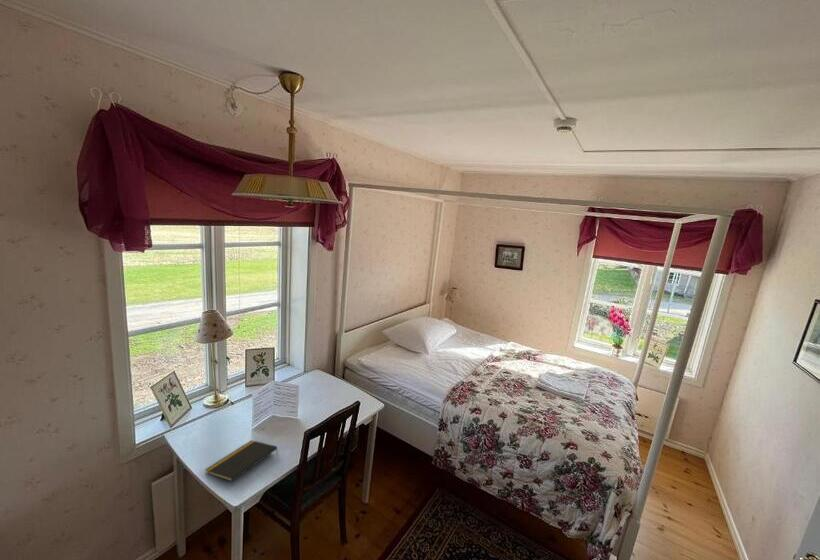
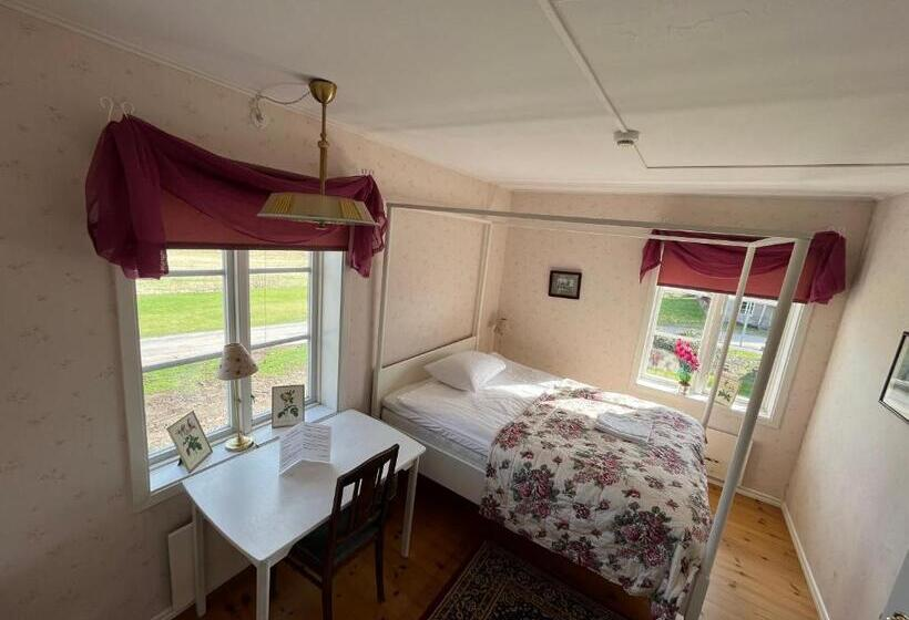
- notepad [204,439,278,483]
